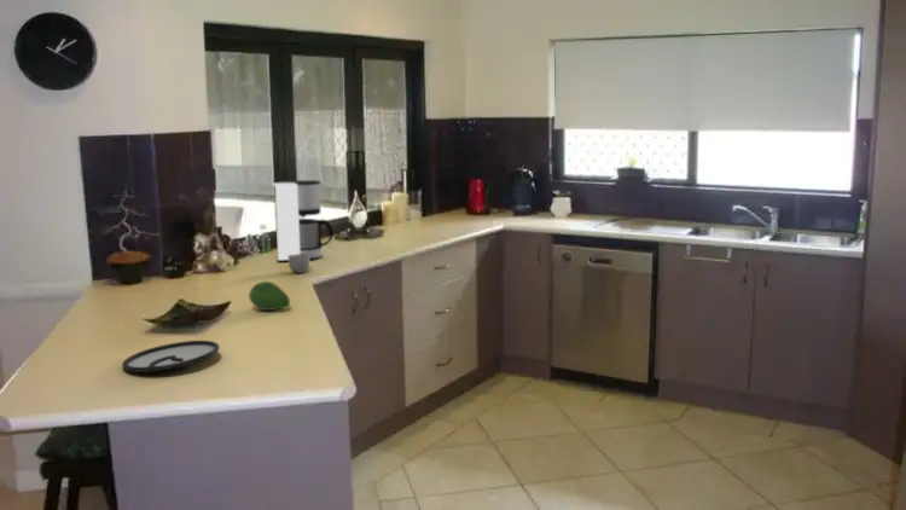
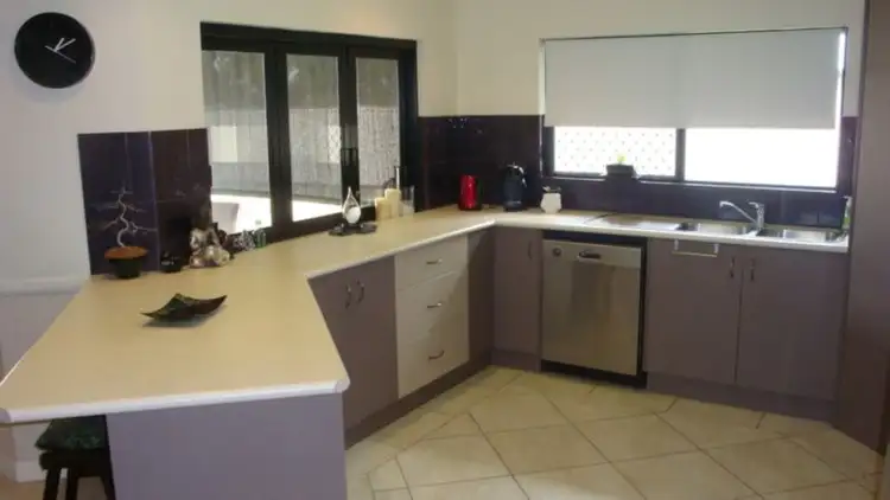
- mug [288,254,312,274]
- plate [121,340,221,373]
- coffee maker [272,179,335,262]
- fruit [248,280,291,312]
